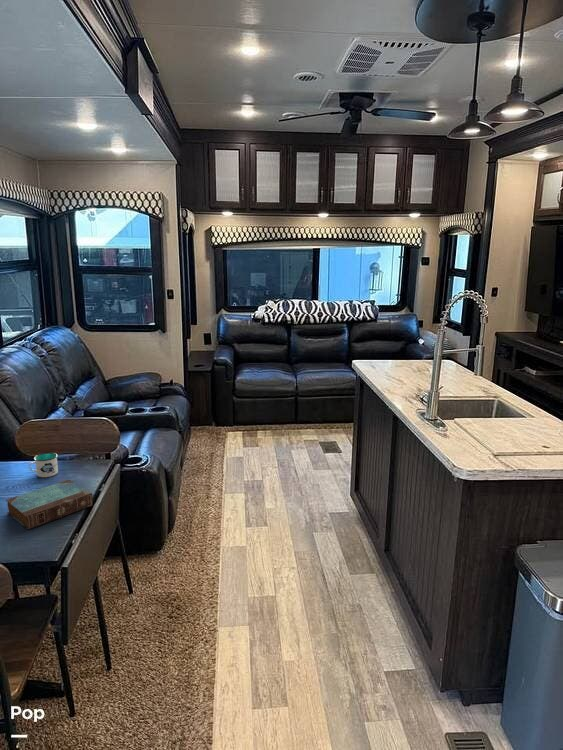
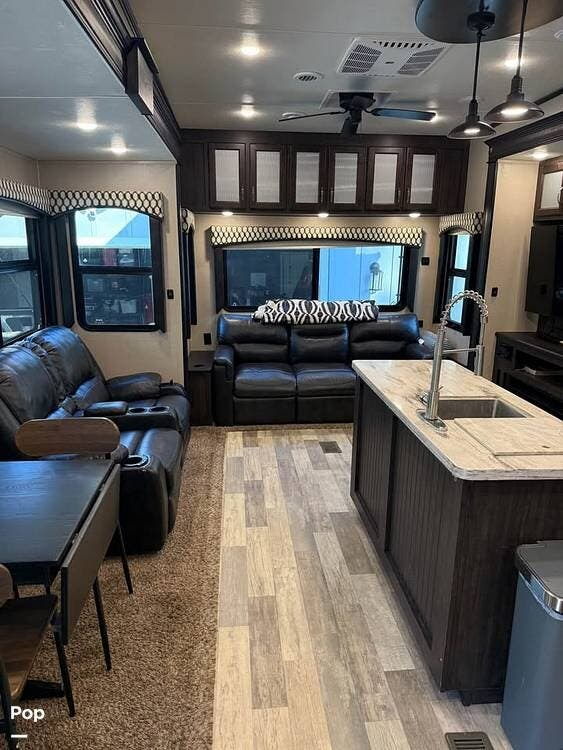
- mug [27,452,59,478]
- book [5,479,94,531]
